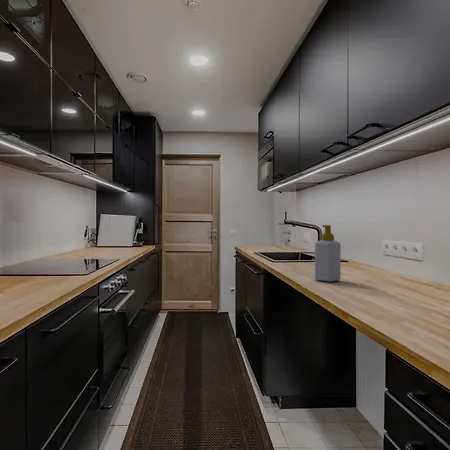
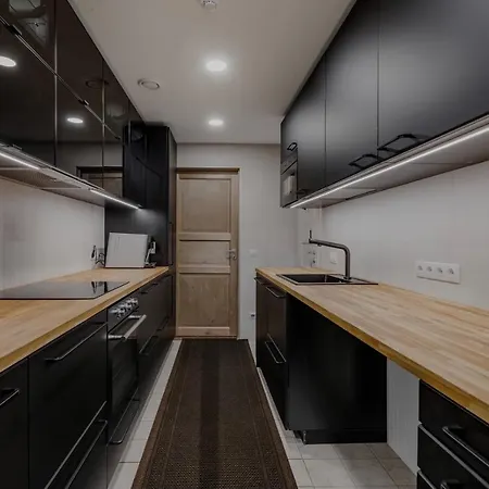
- soap bottle [314,224,342,283]
